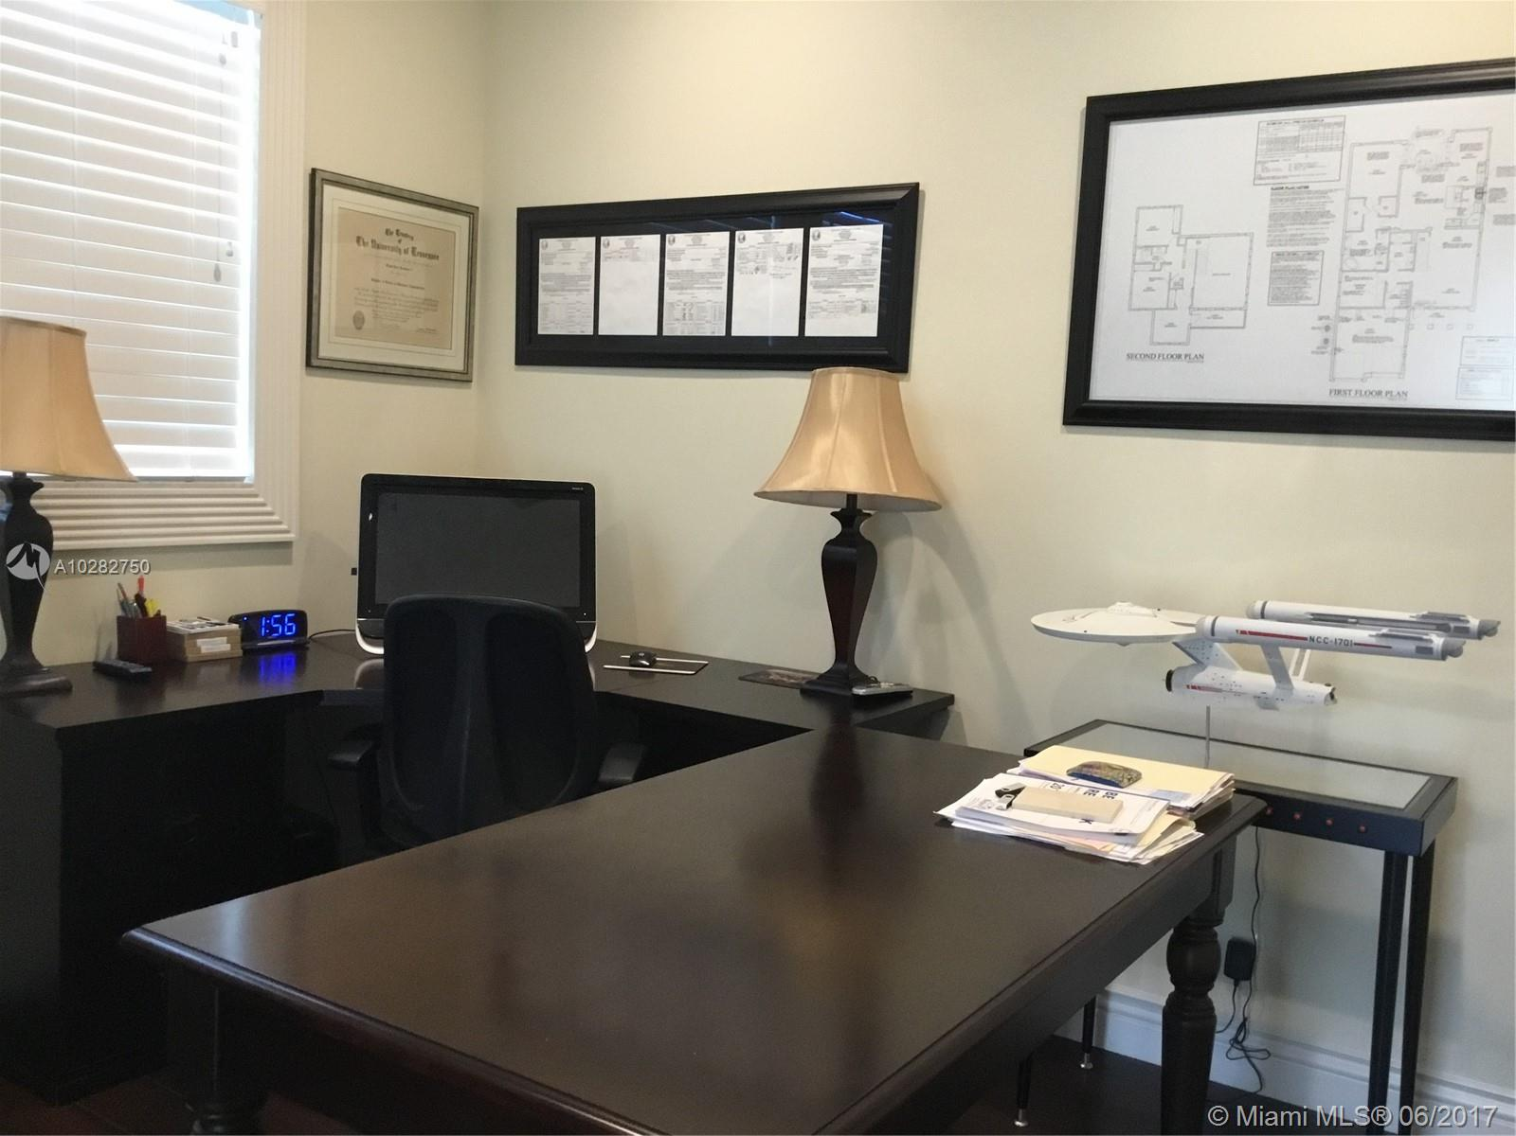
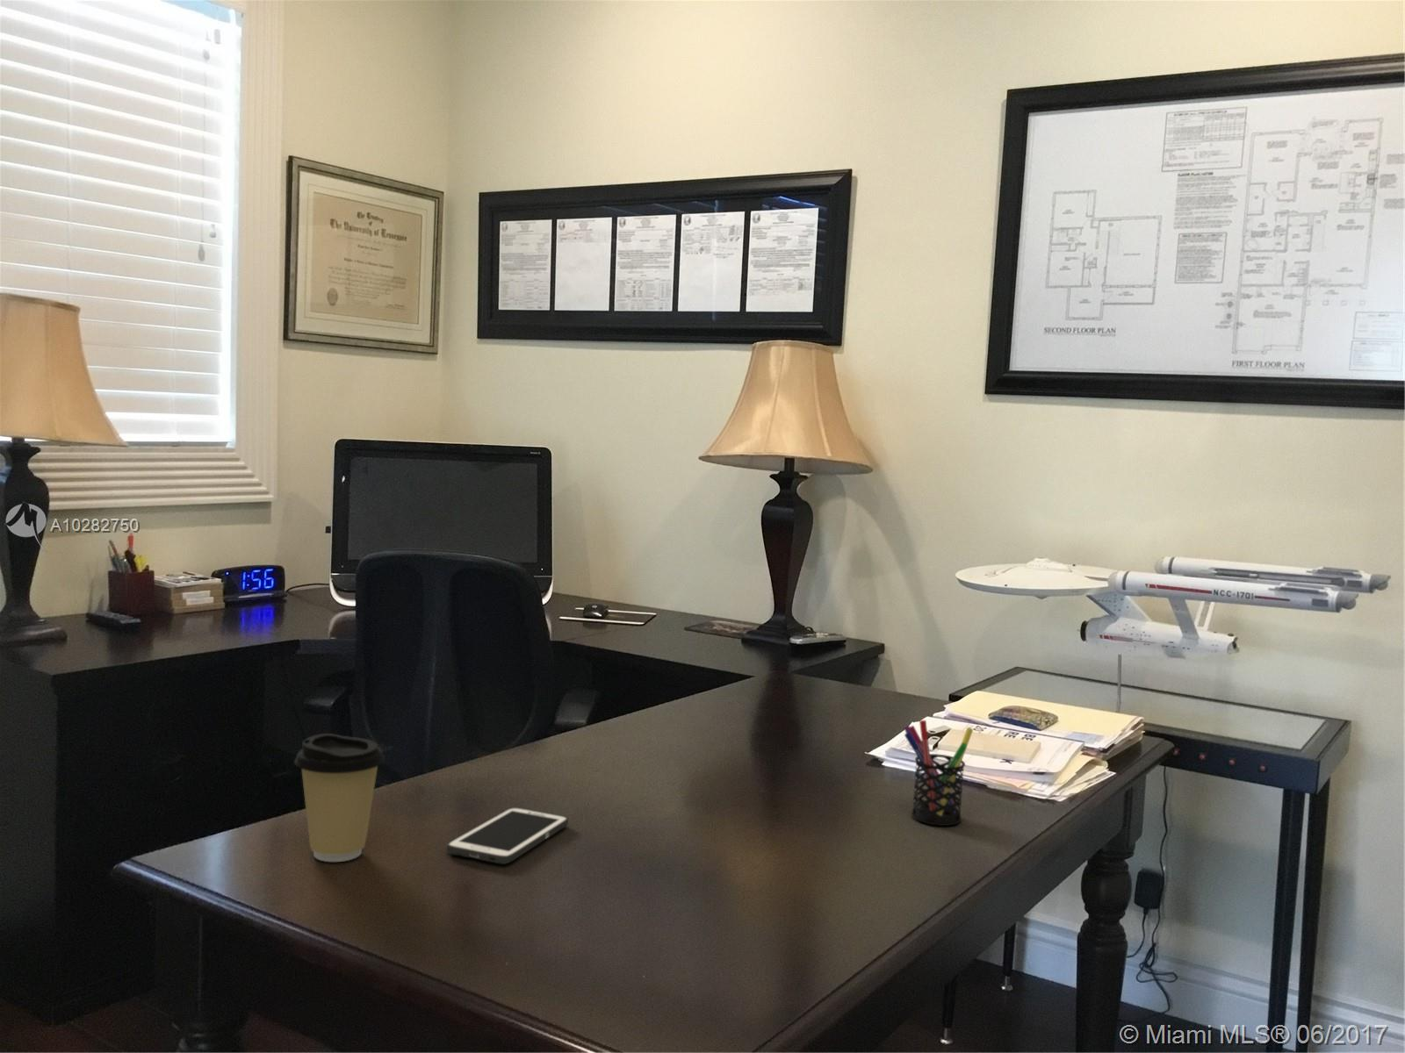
+ cell phone [445,806,569,865]
+ pen holder [903,720,974,826]
+ coffee cup [293,732,385,863]
